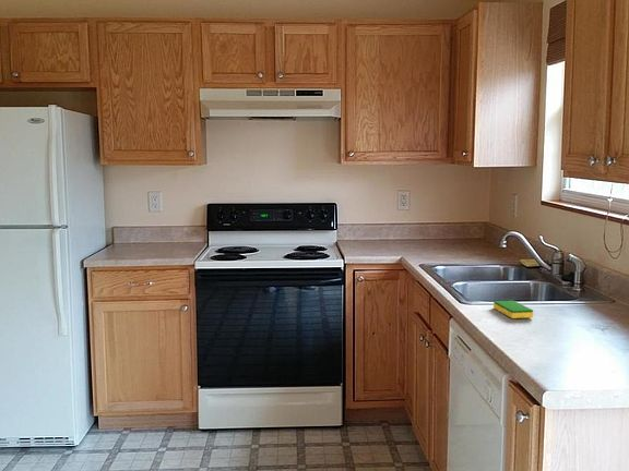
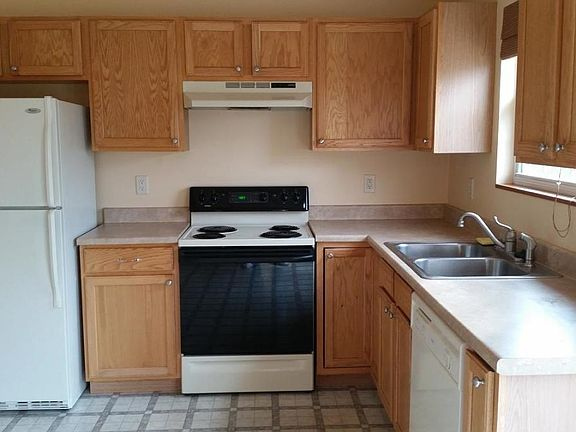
- dish sponge [492,300,534,319]
